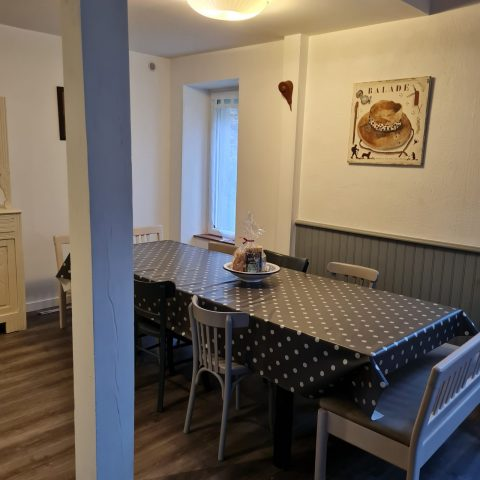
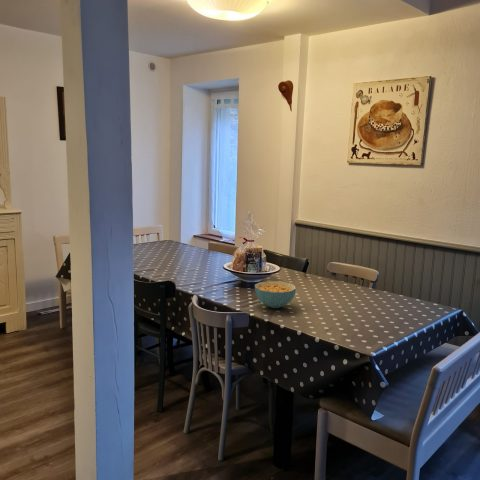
+ cereal bowl [254,280,297,309]
